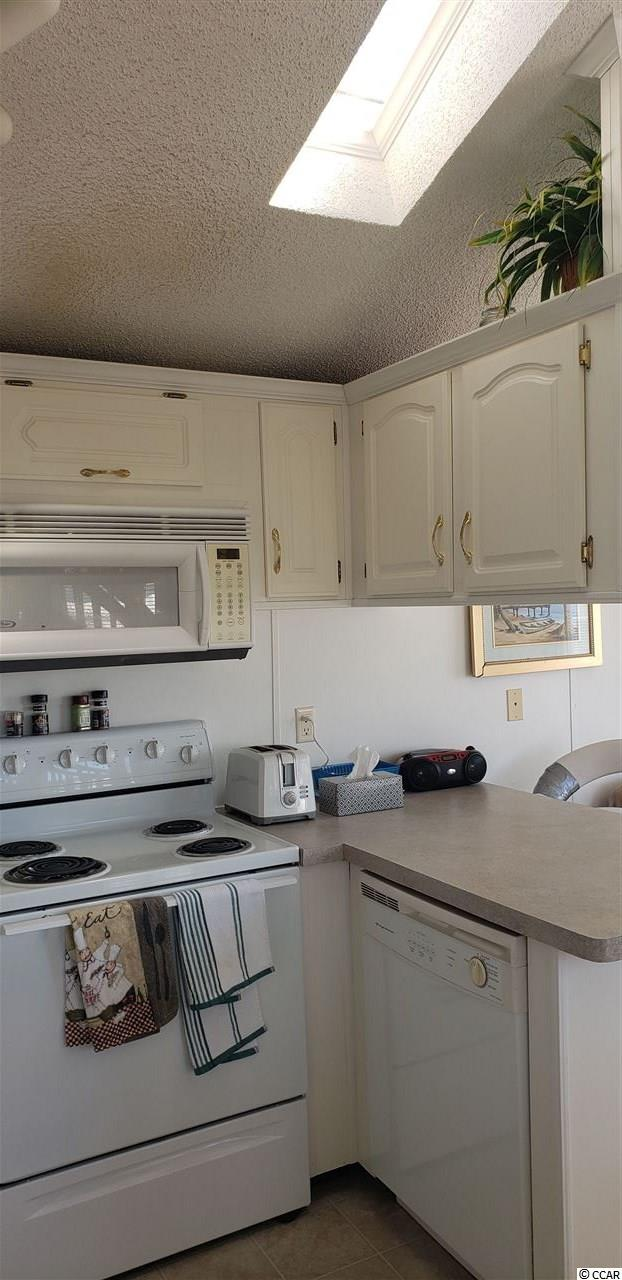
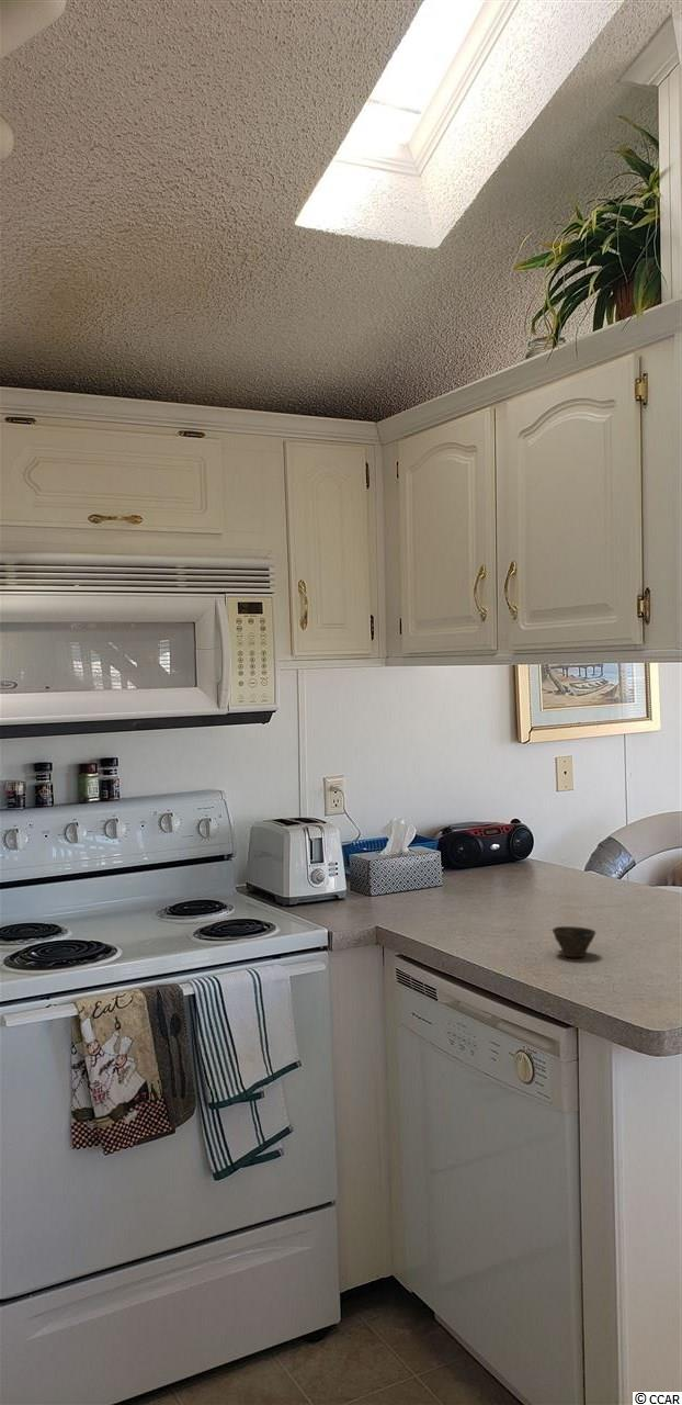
+ cup [552,925,596,958]
